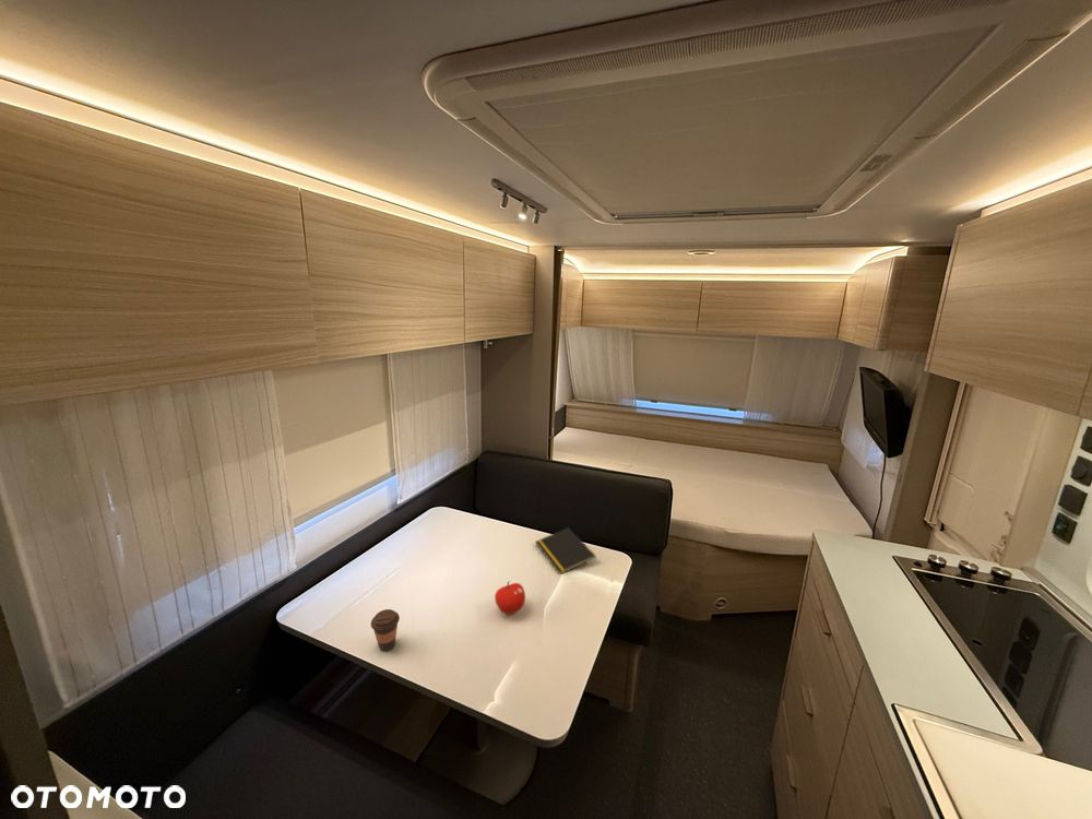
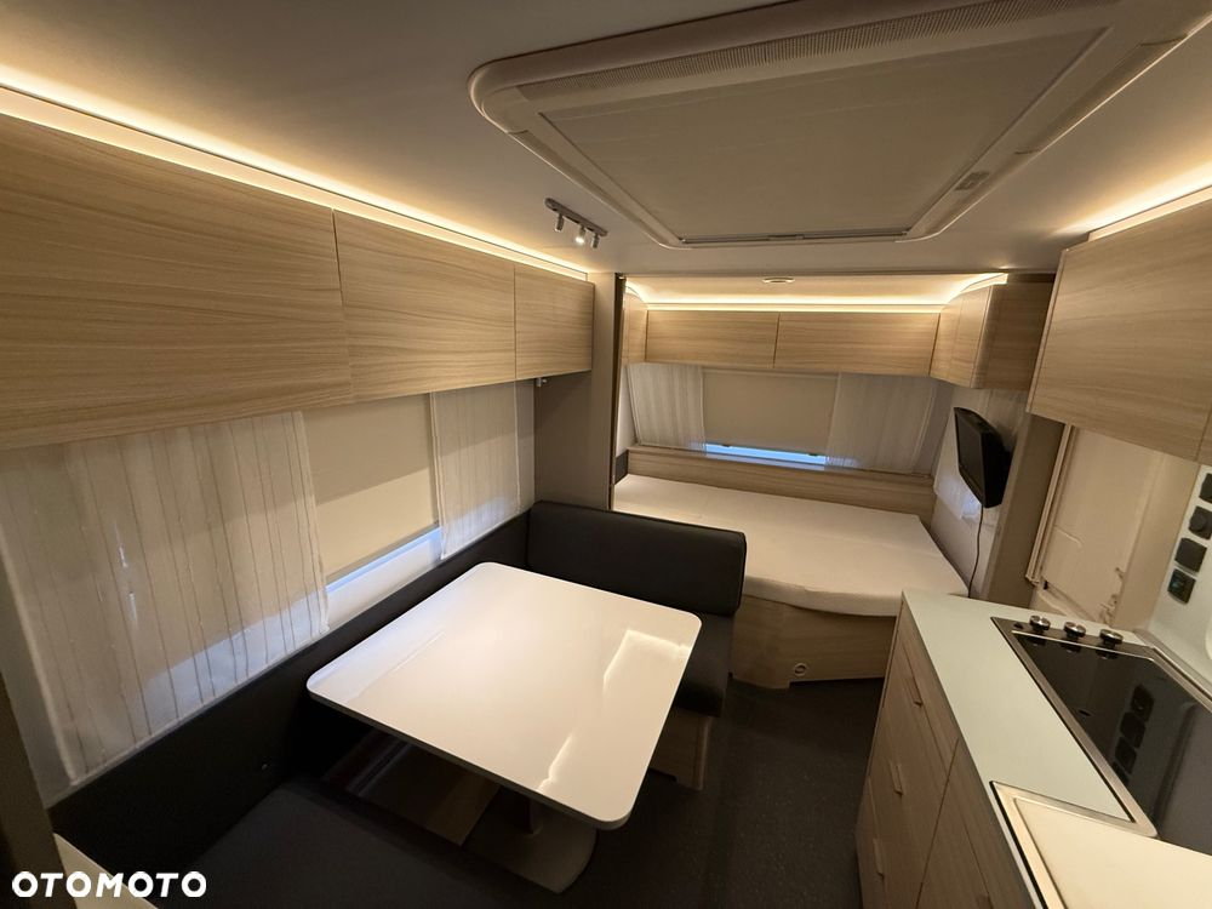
- fruit [494,580,526,616]
- notepad [534,526,596,575]
- coffee cup [370,608,401,652]
